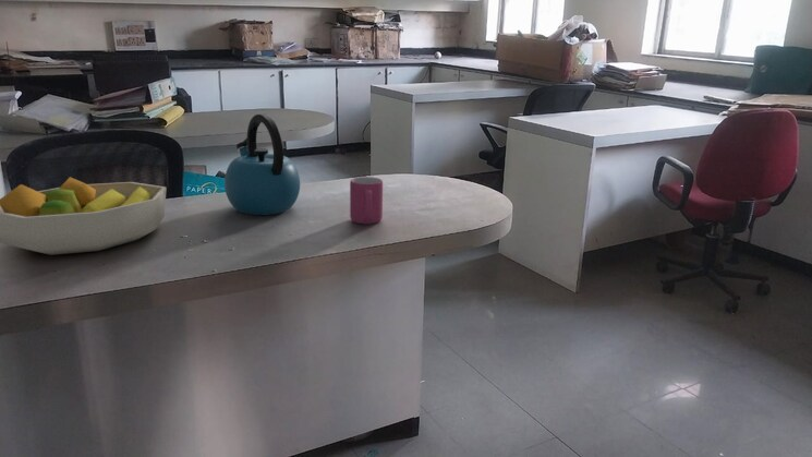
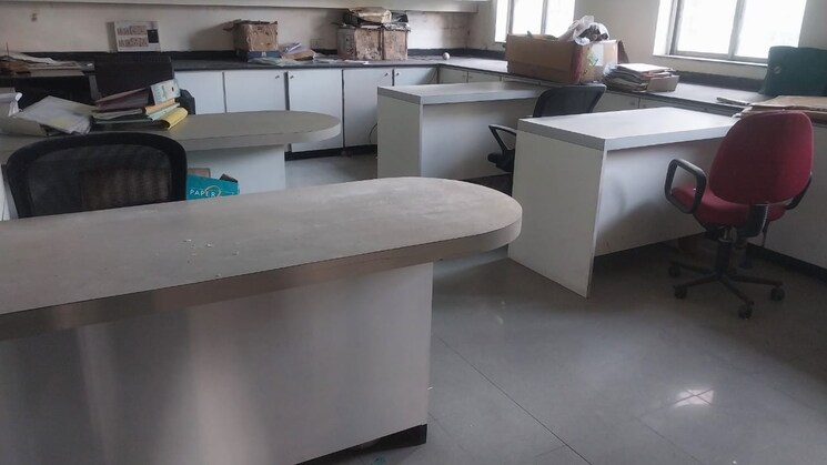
- mug [349,176,384,225]
- fruit bowl [0,176,167,256]
- kettle [223,113,301,216]
